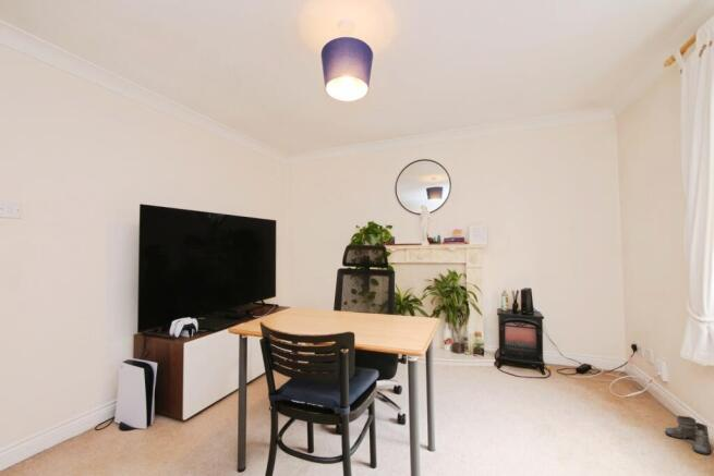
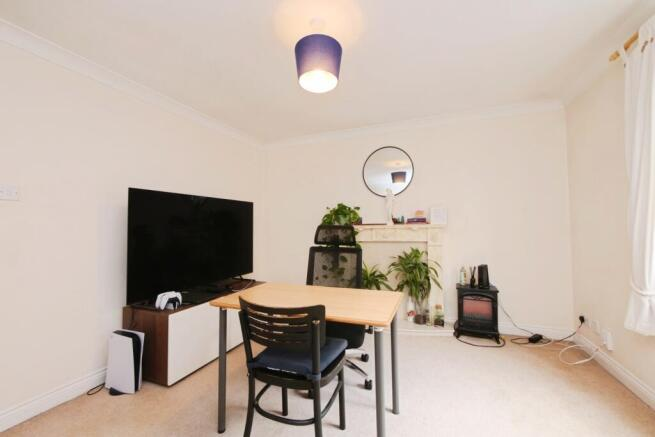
- boots [664,415,712,455]
